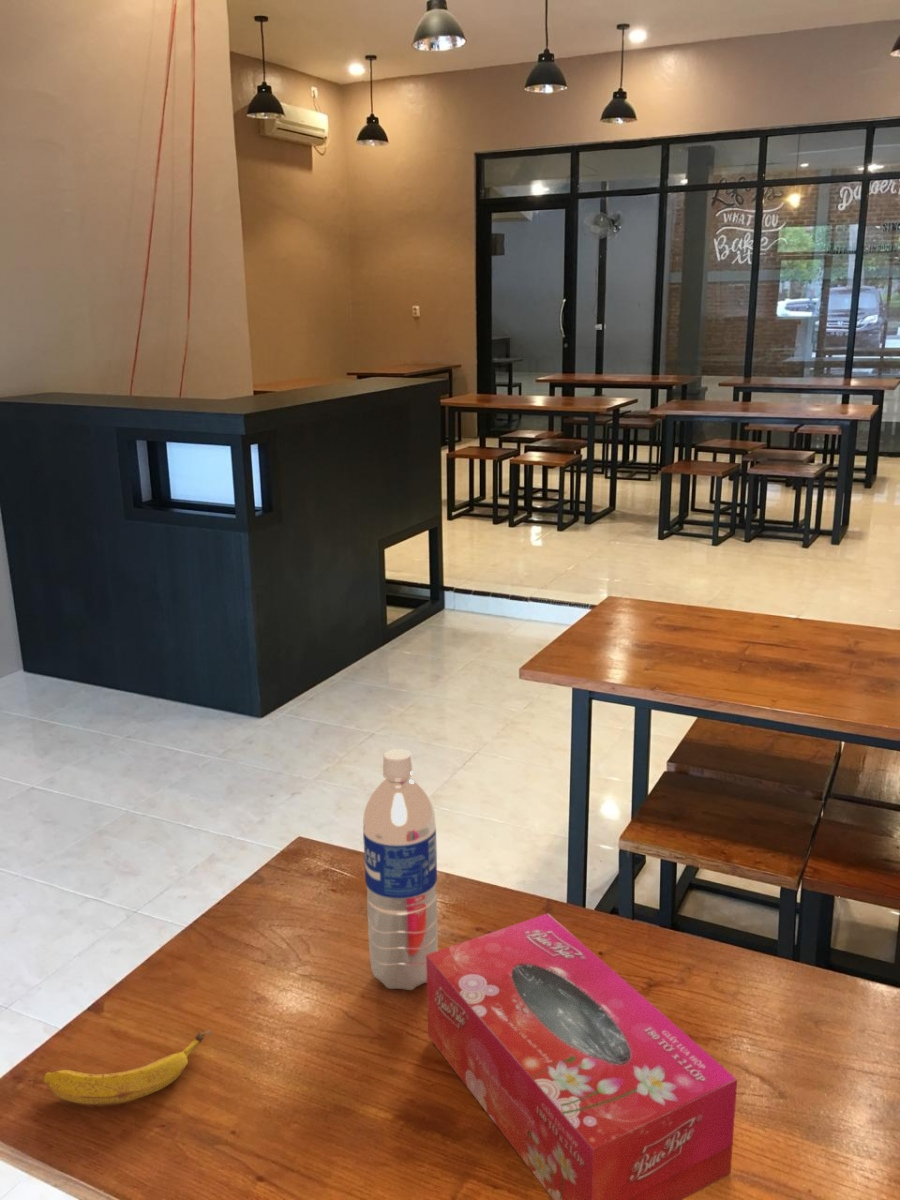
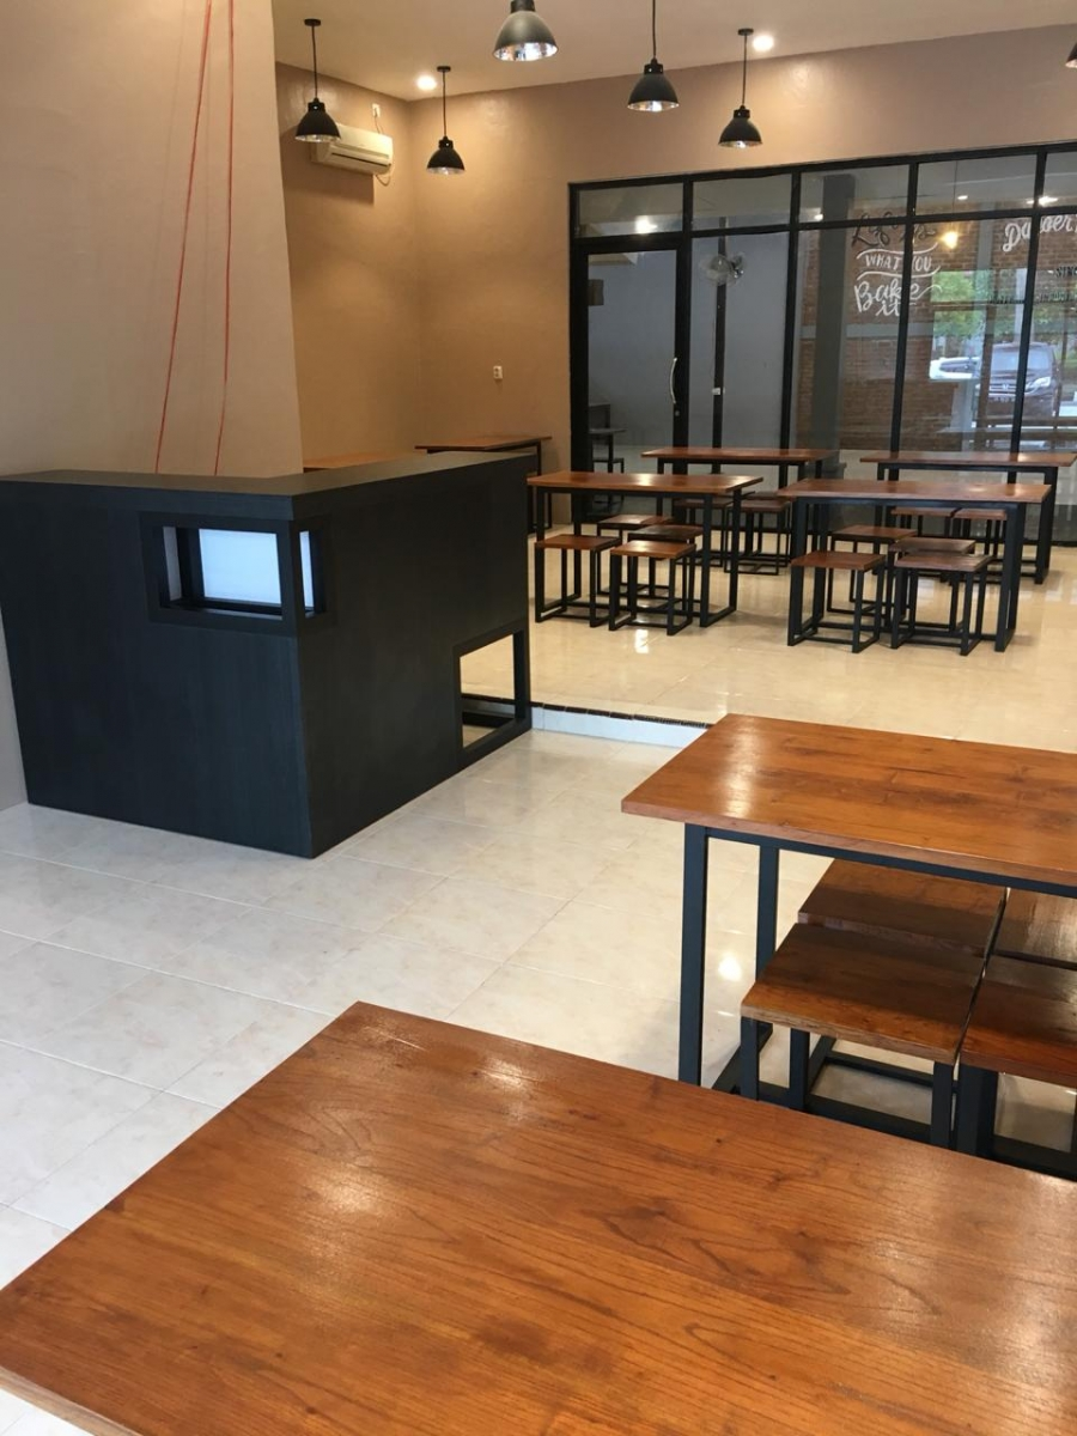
- water bottle [362,748,439,991]
- banana [42,1029,213,1105]
- tissue box [426,912,738,1200]
